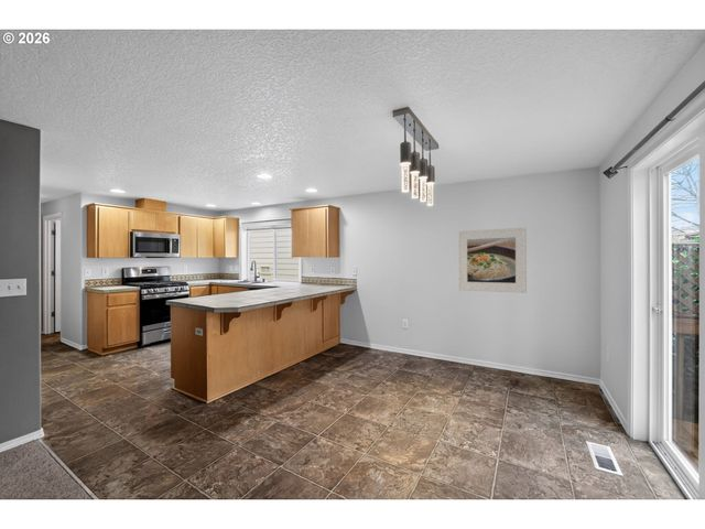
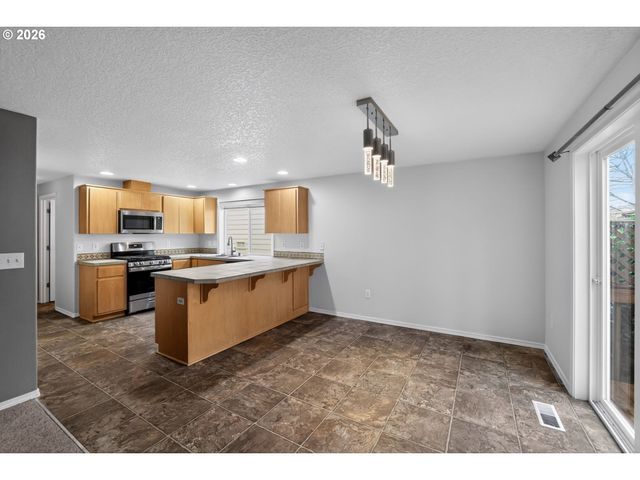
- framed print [457,226,528,294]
